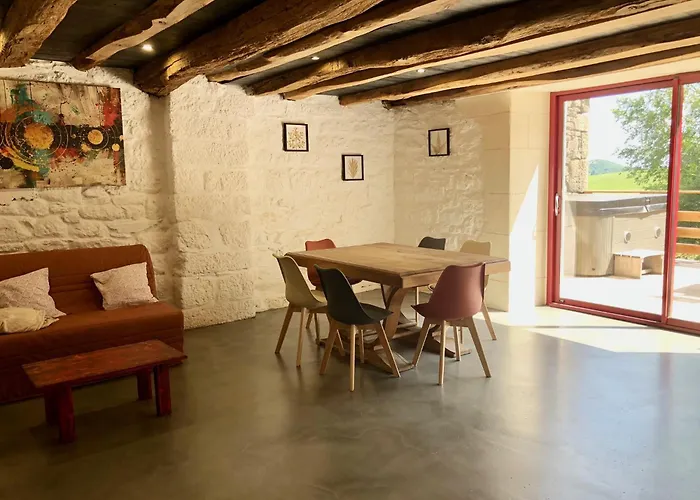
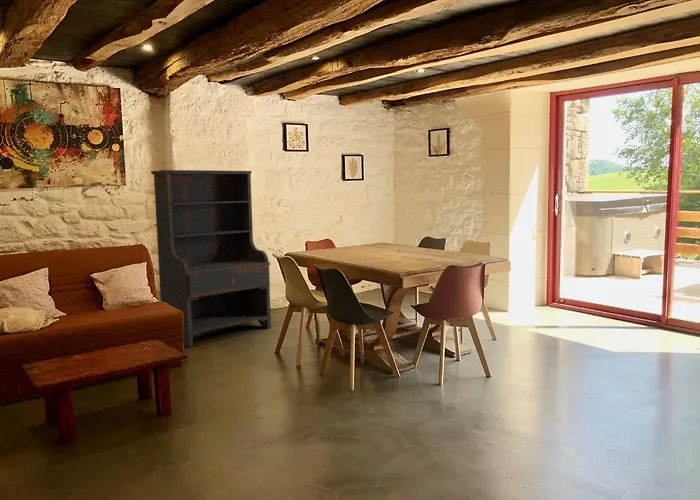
+ bookshelf [150,169,272,348]
